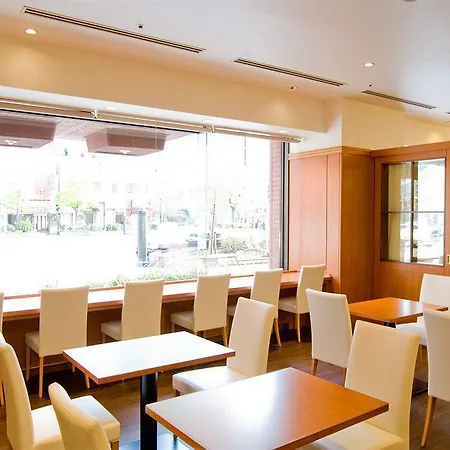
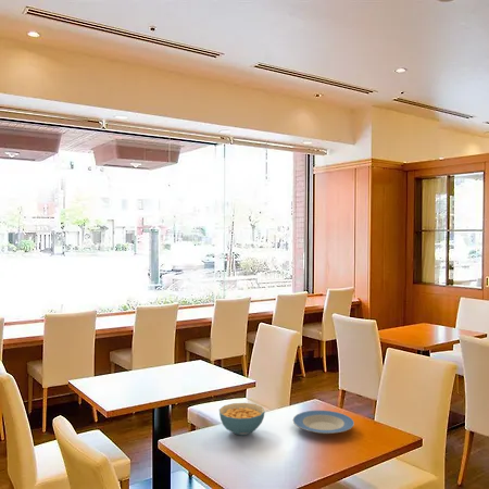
+ cereal bowl [218,402,265,437]
+ plate [292,410,355,435]
